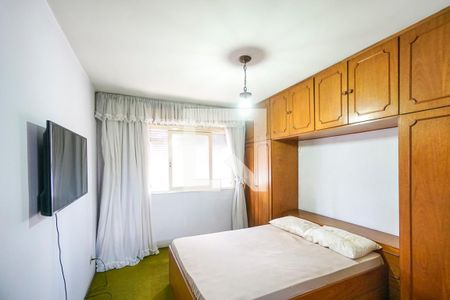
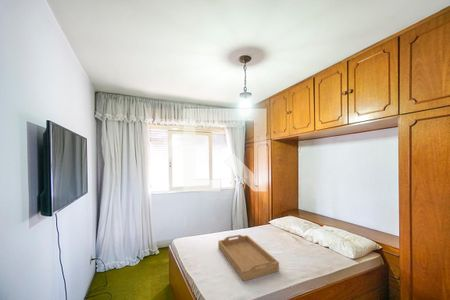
+ serving tray [217,234,280,282]
